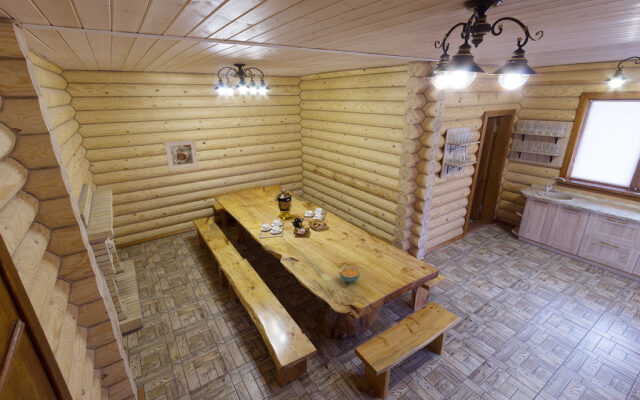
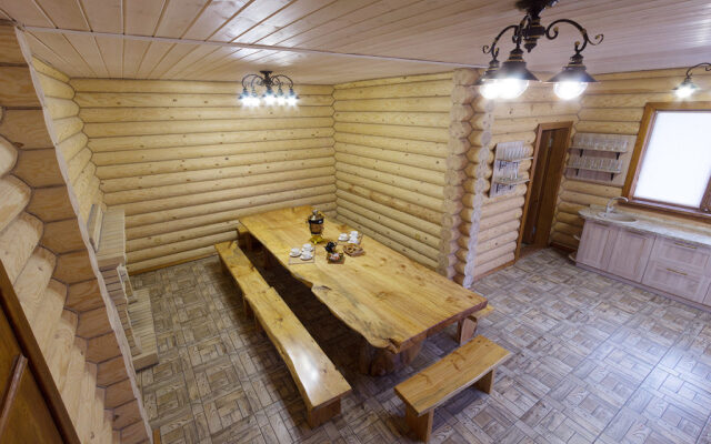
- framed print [163,139,199,171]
- cereal bowl [338,265,361,283]
